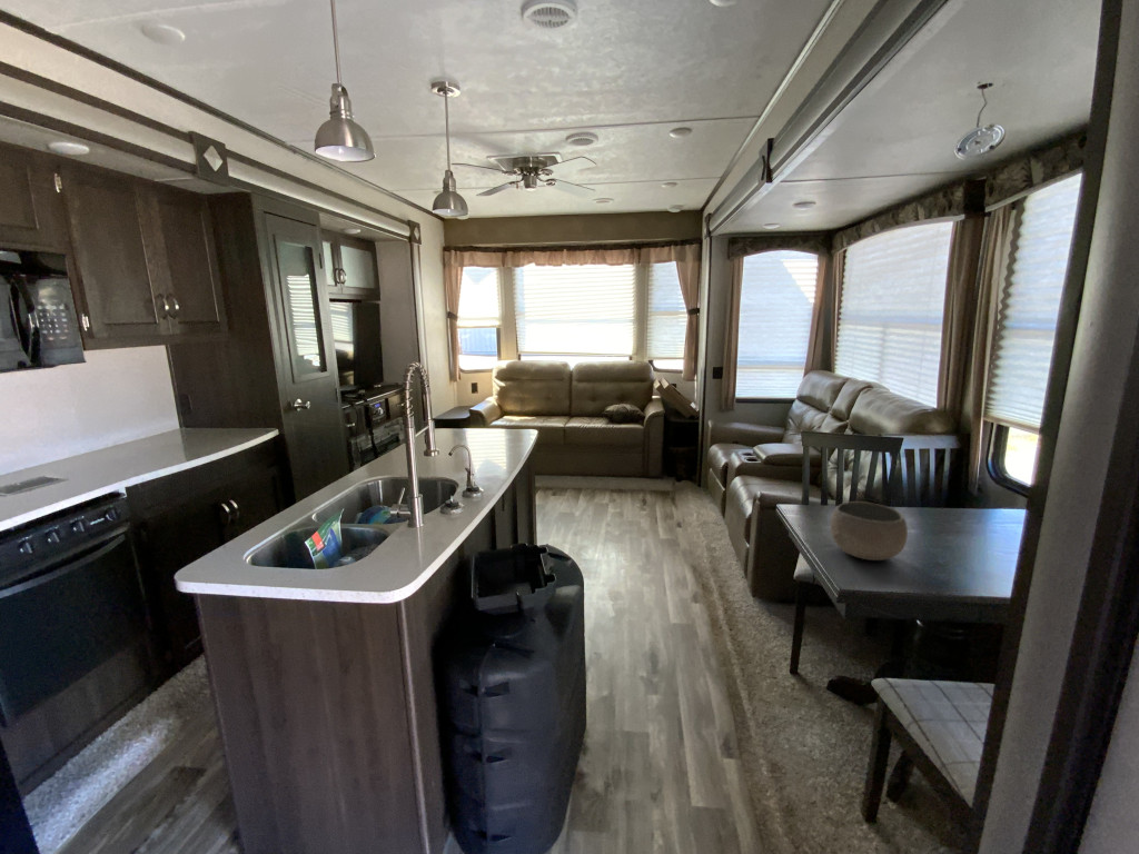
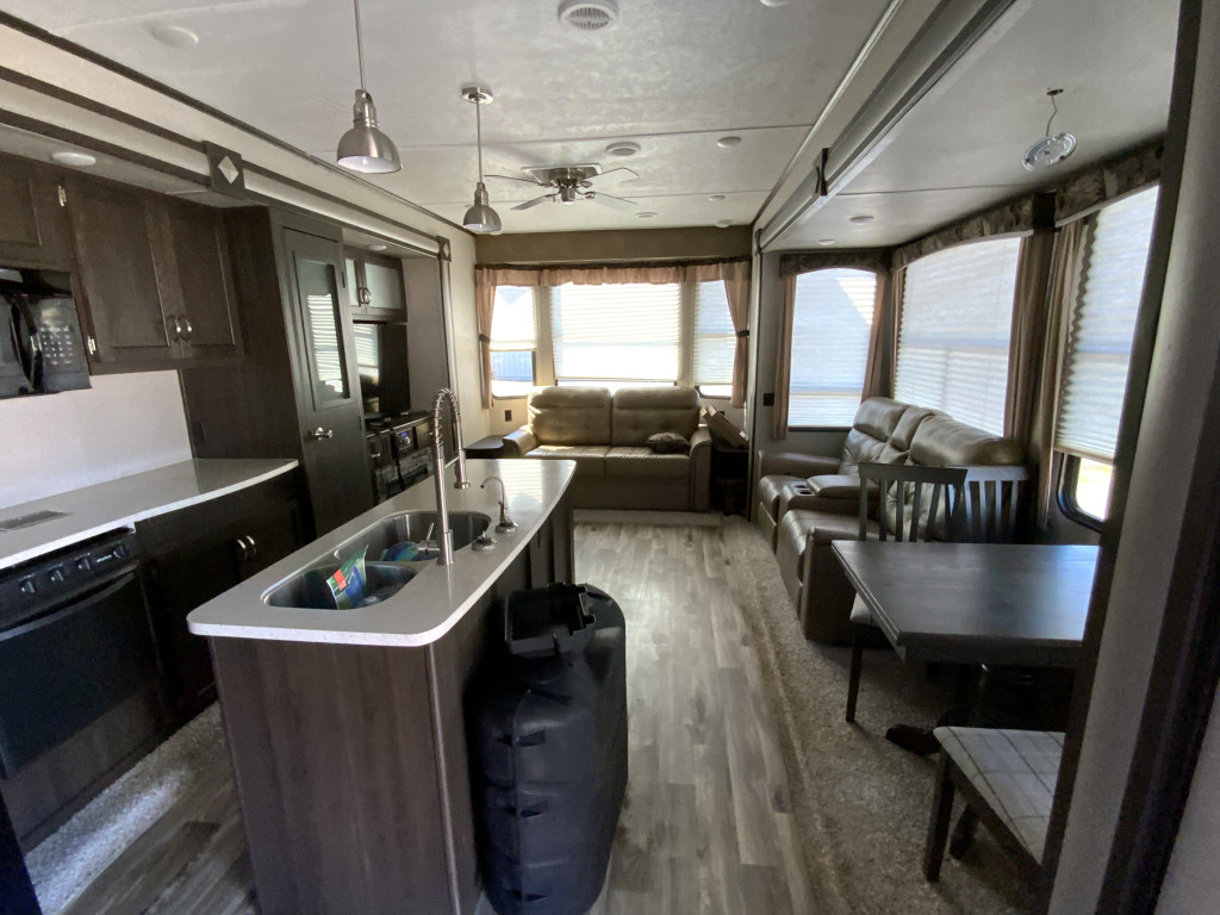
- bowl [830,500,909,562]
